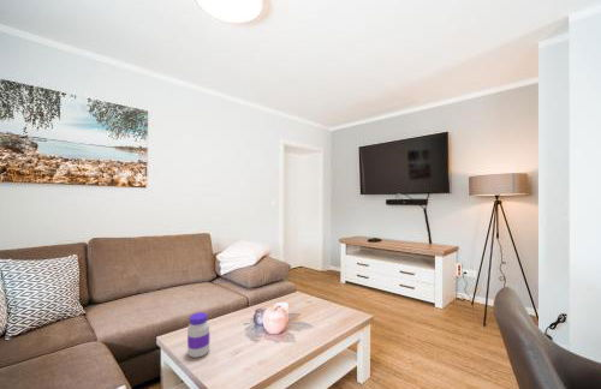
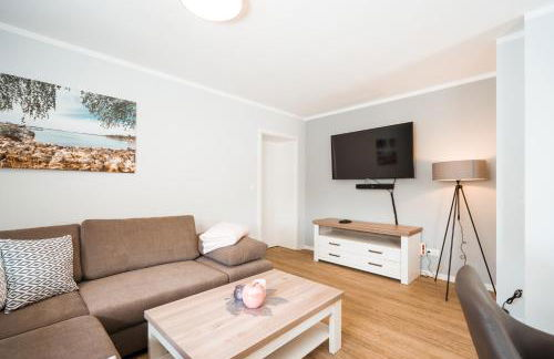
- jar [186,311,210,359]
